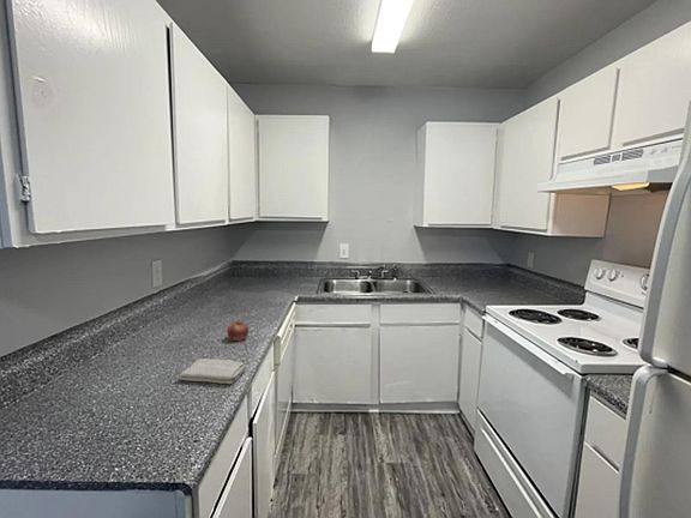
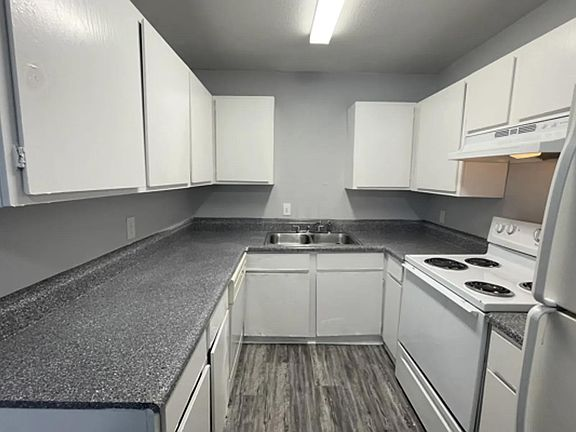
- washcloth [178,357,247,385]
- apple [226,320,250,342]
